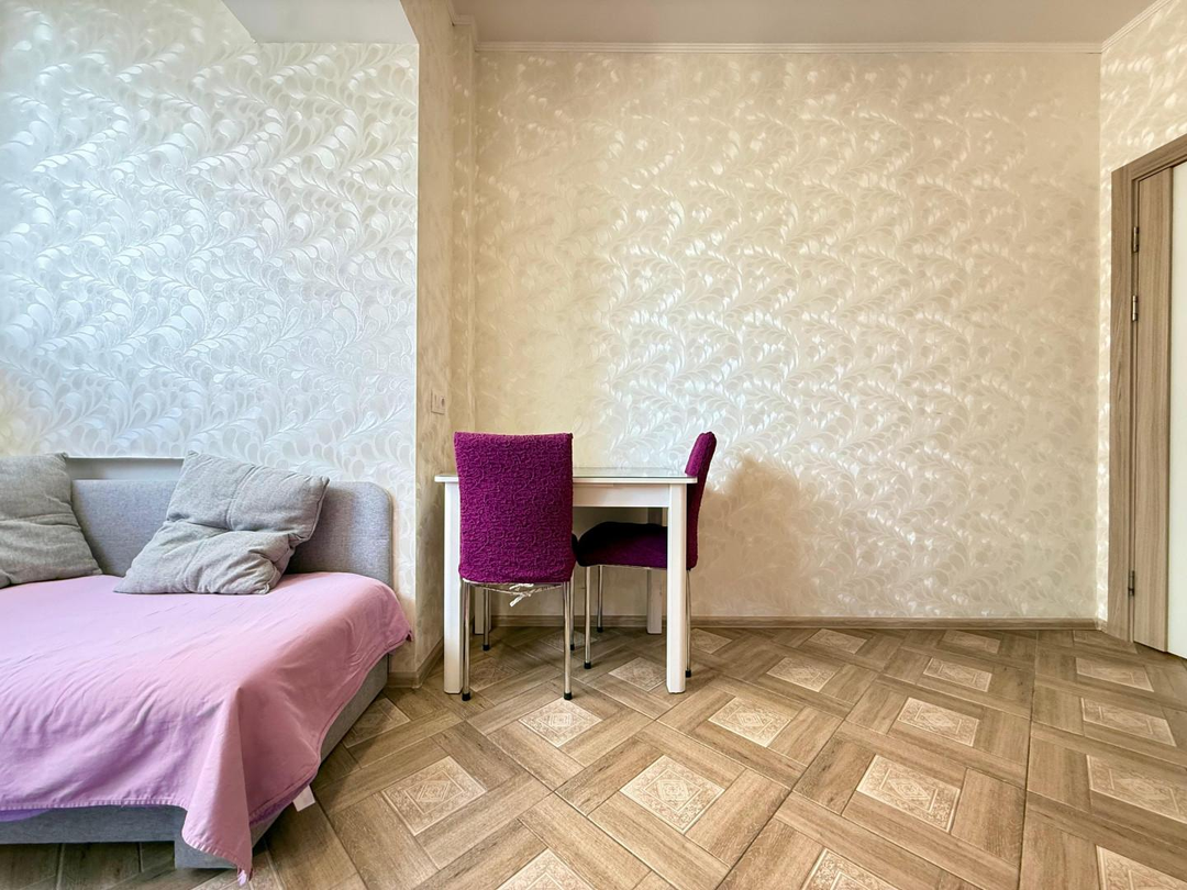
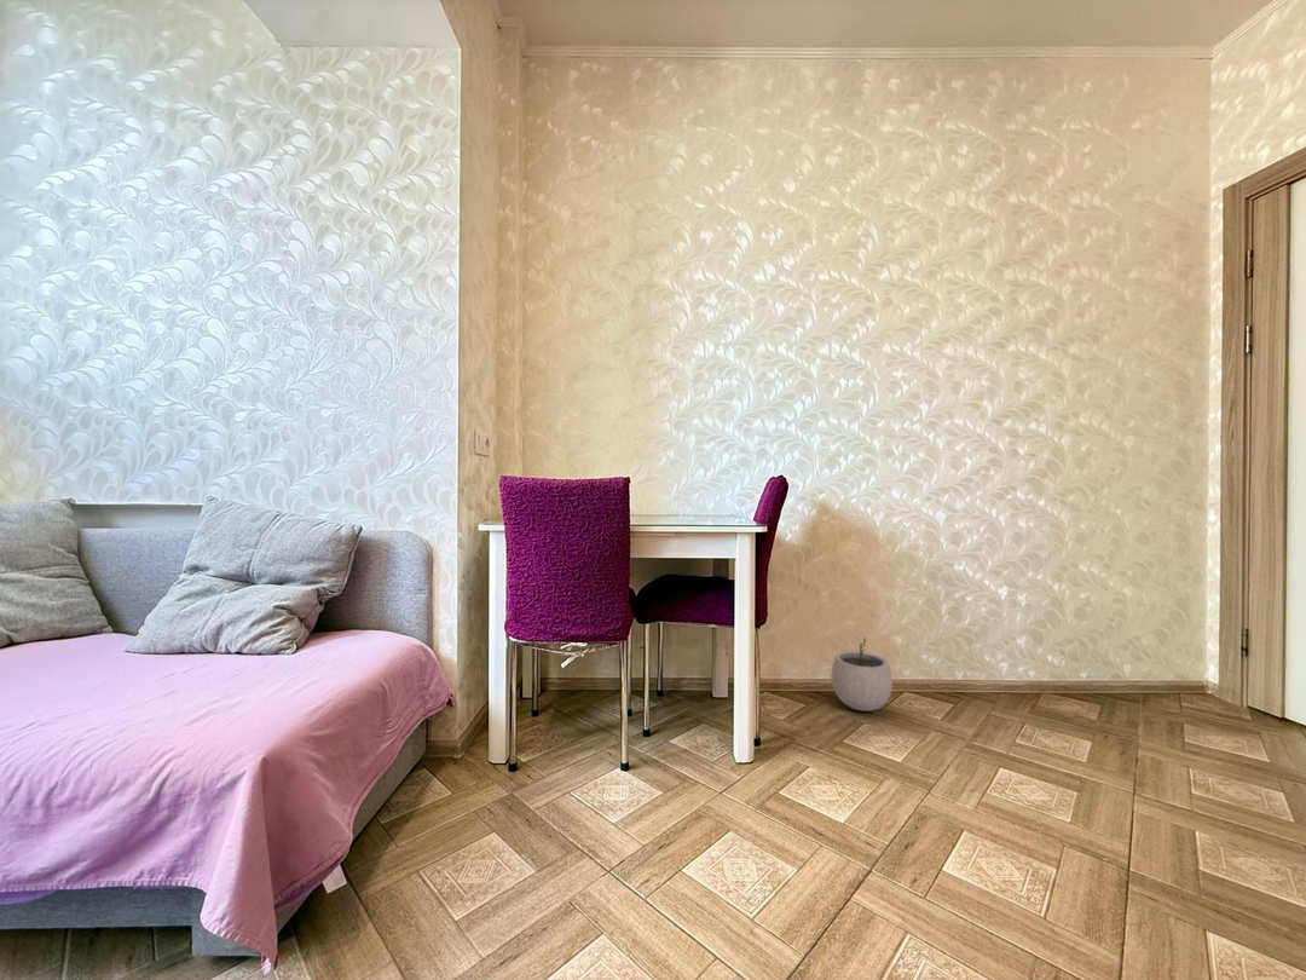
+ plant pot [830,635,894,713]
